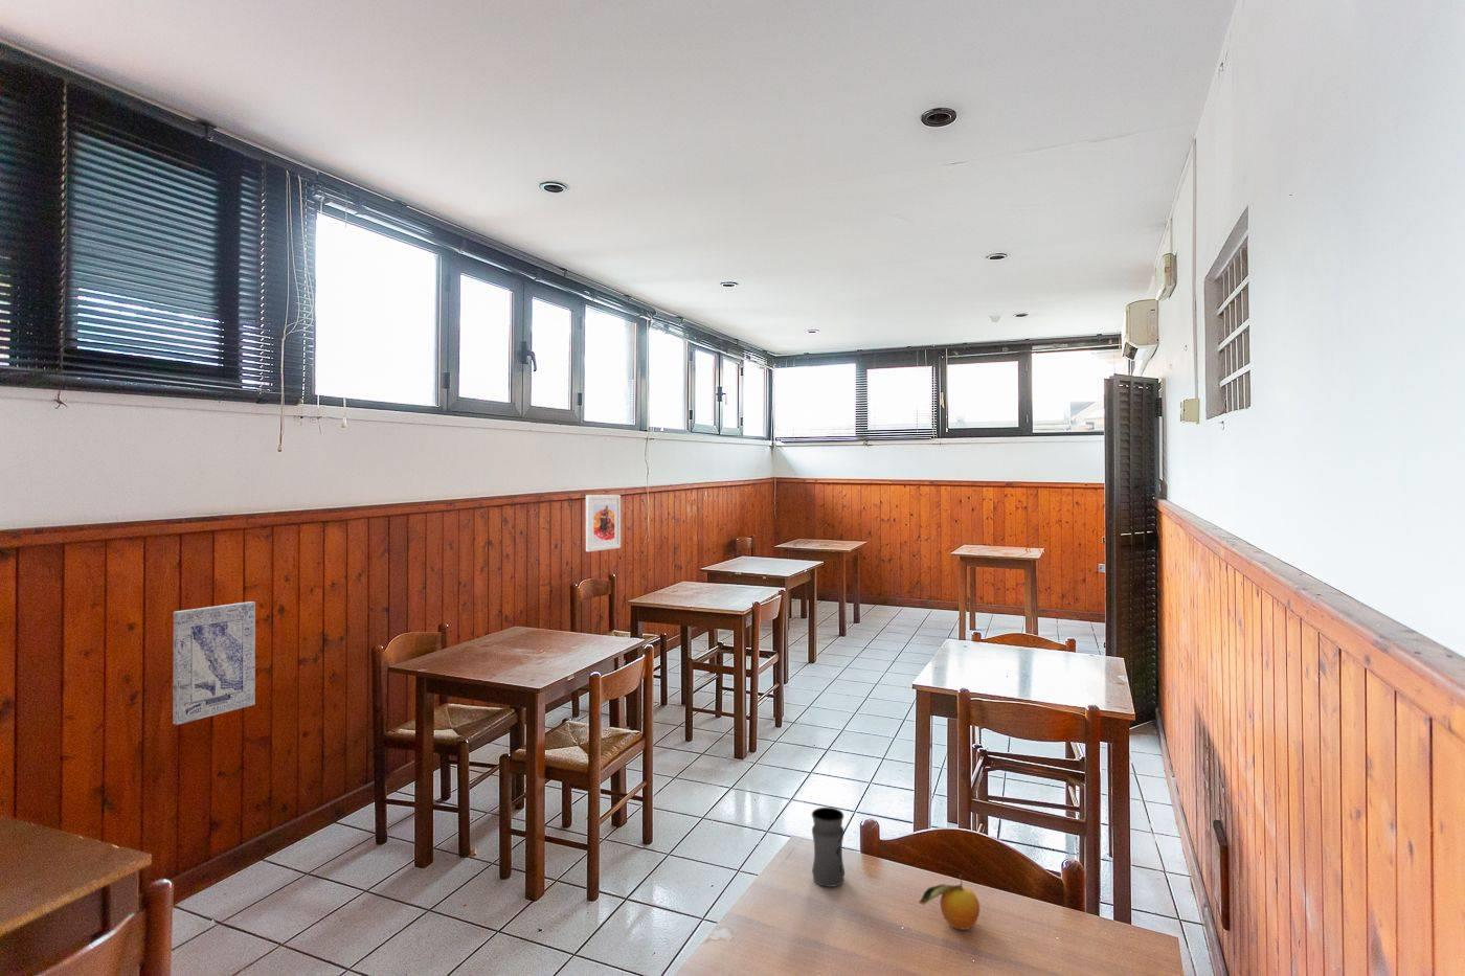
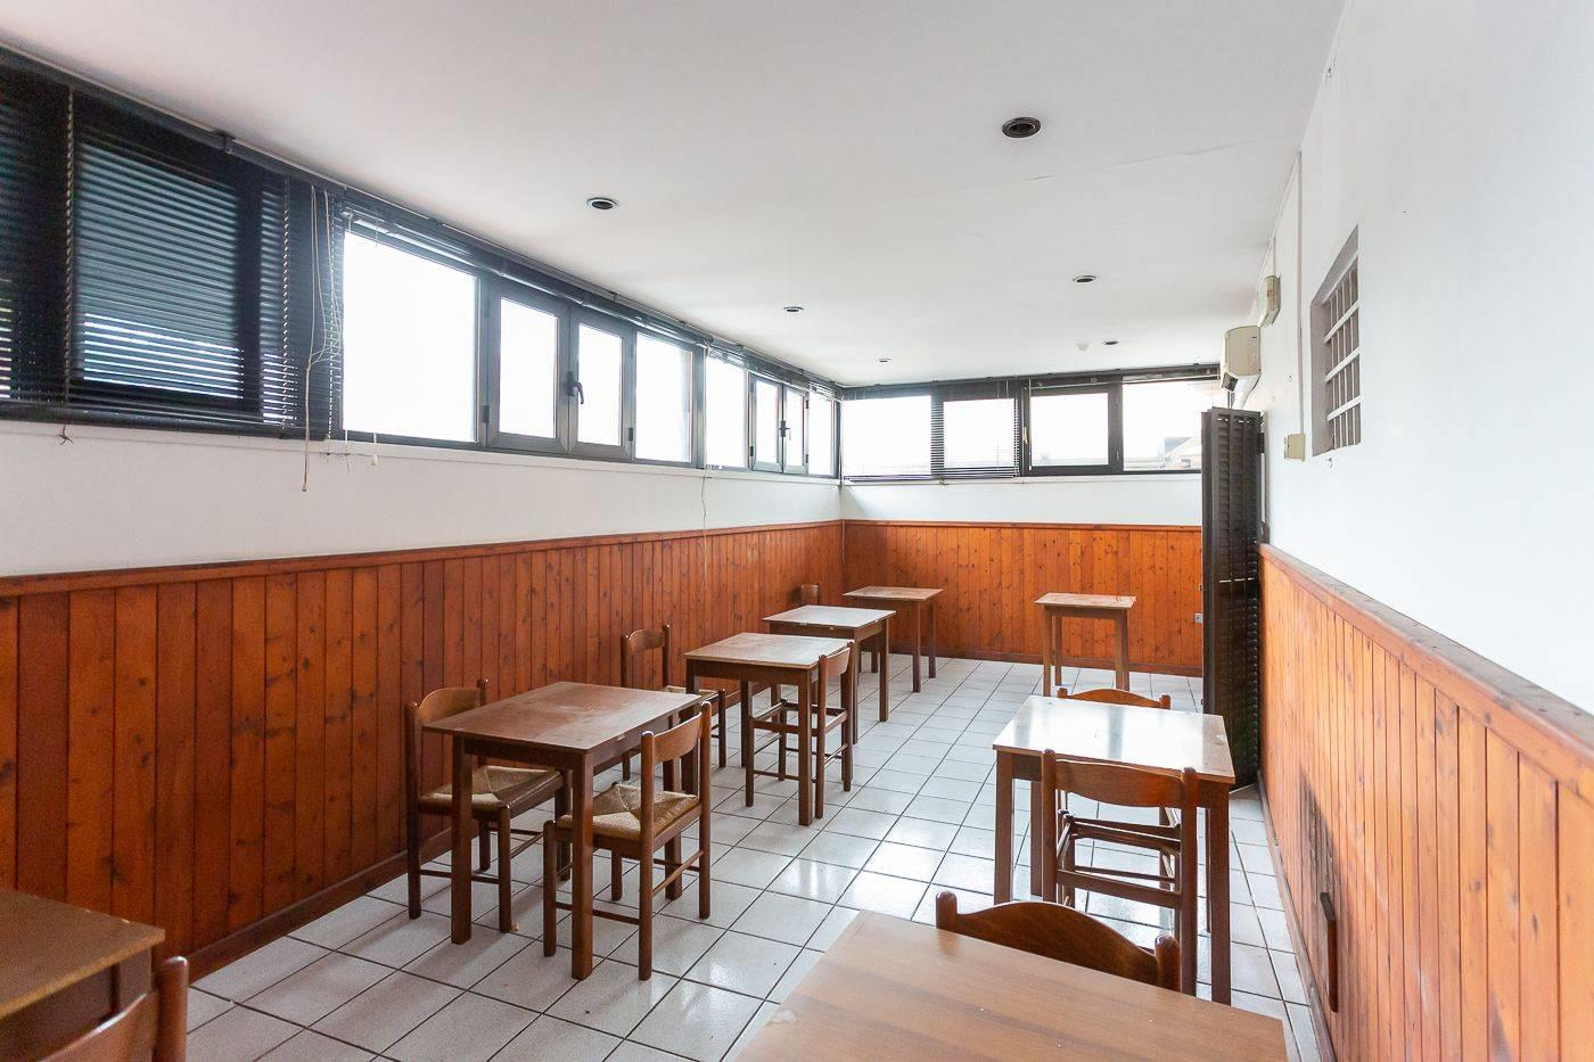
- fruit [917,874,980,931]
- wall art [172,600,256,725]
- jar [811,806,845,888]
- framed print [585,493,622,552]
